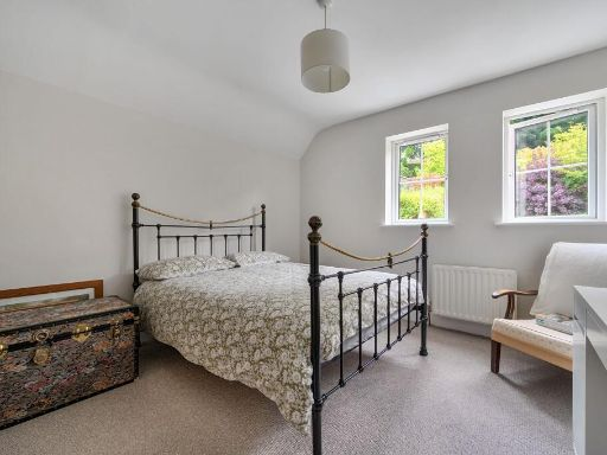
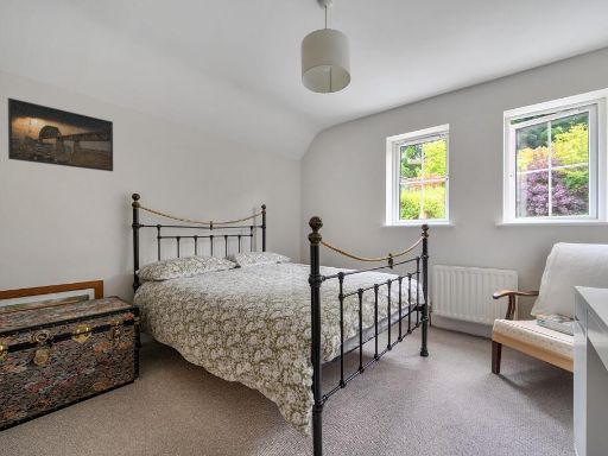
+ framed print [7,96,114,172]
